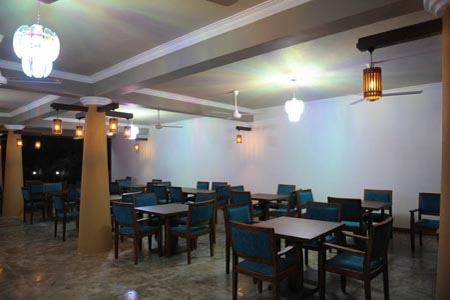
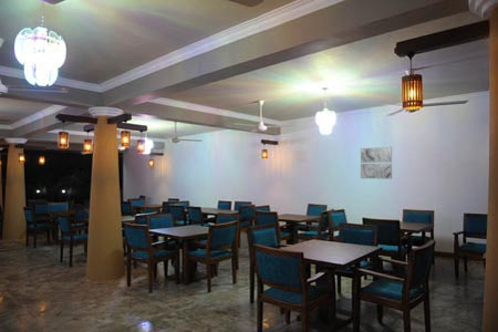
+ wall art [360,146,393,180]
